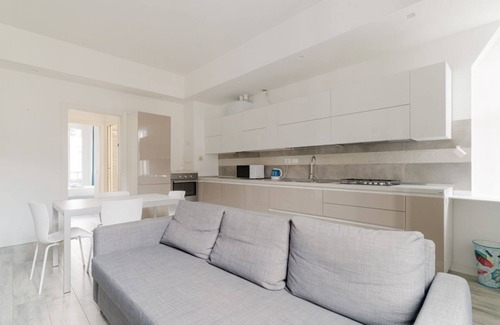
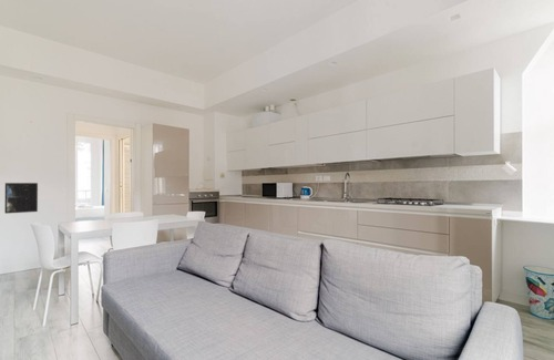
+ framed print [3,182,39,215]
